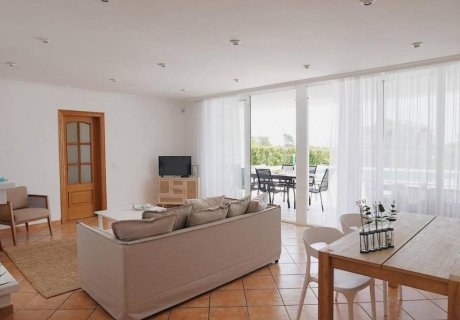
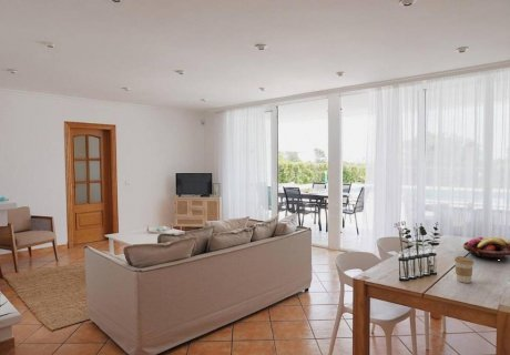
+ coffee cup [453,255,475,284]
+ fruit basket [462,236,510,262]
